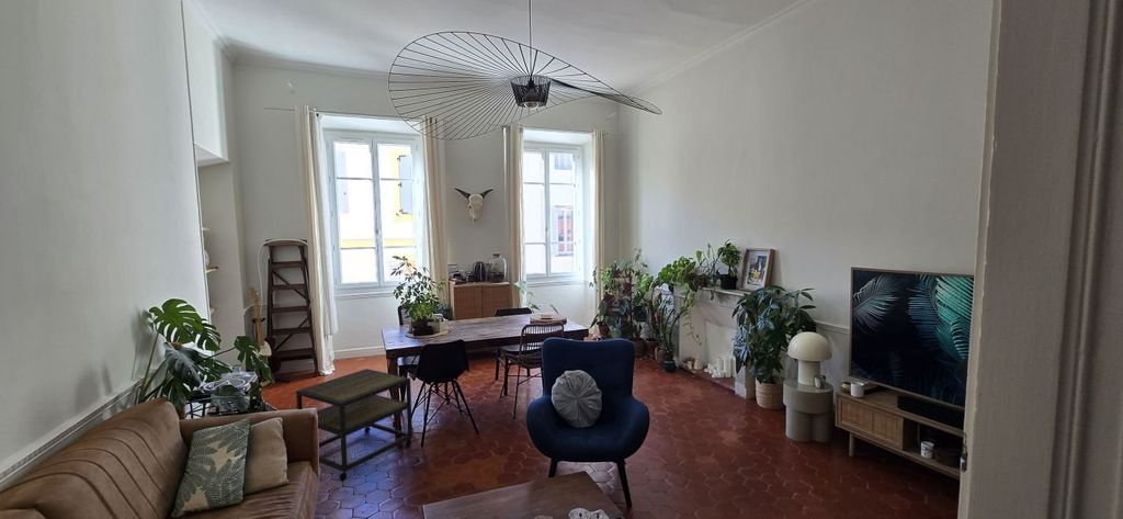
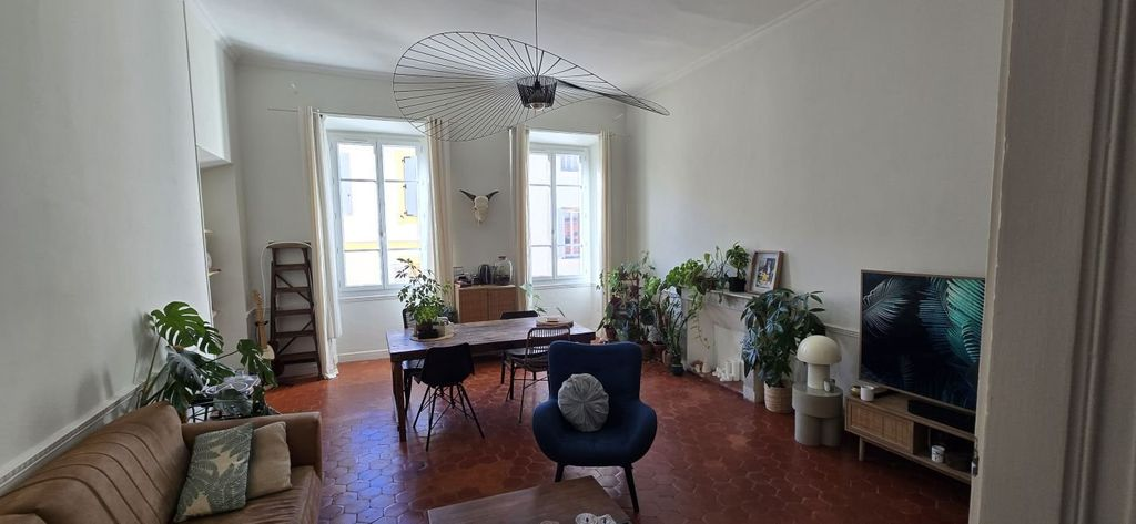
- side table [295,368,413,482]
